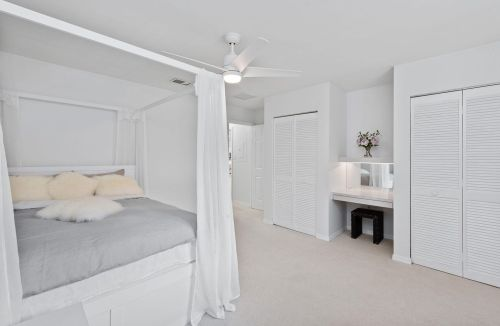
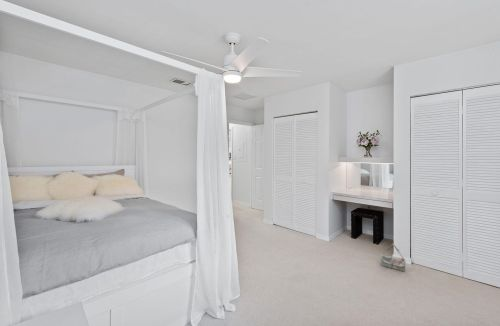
+ bag [379,243,407,272]
